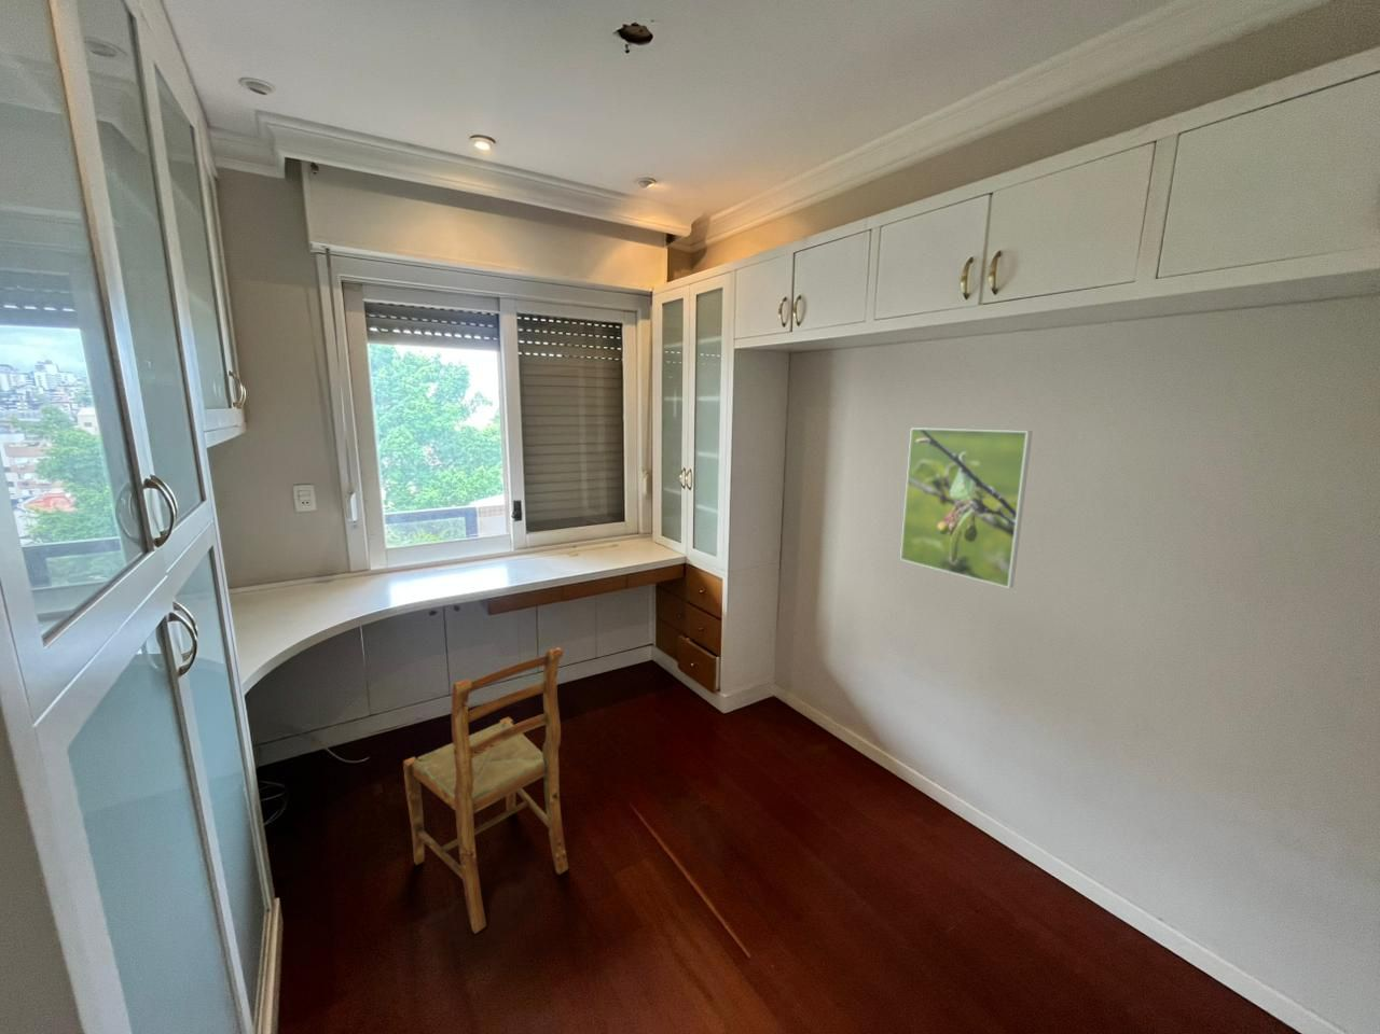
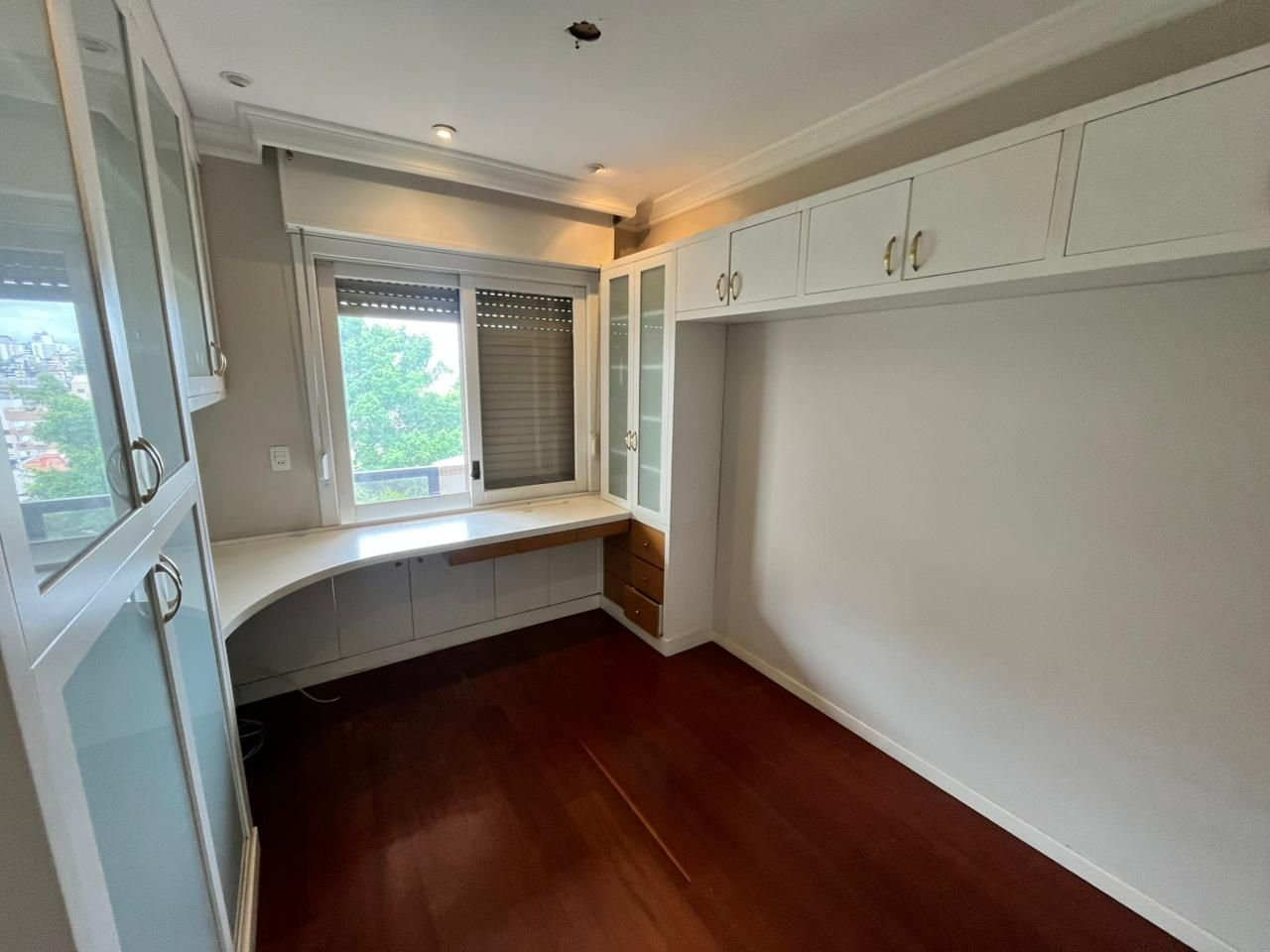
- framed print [899,427,1033,589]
- chair [402,646,569,935]
